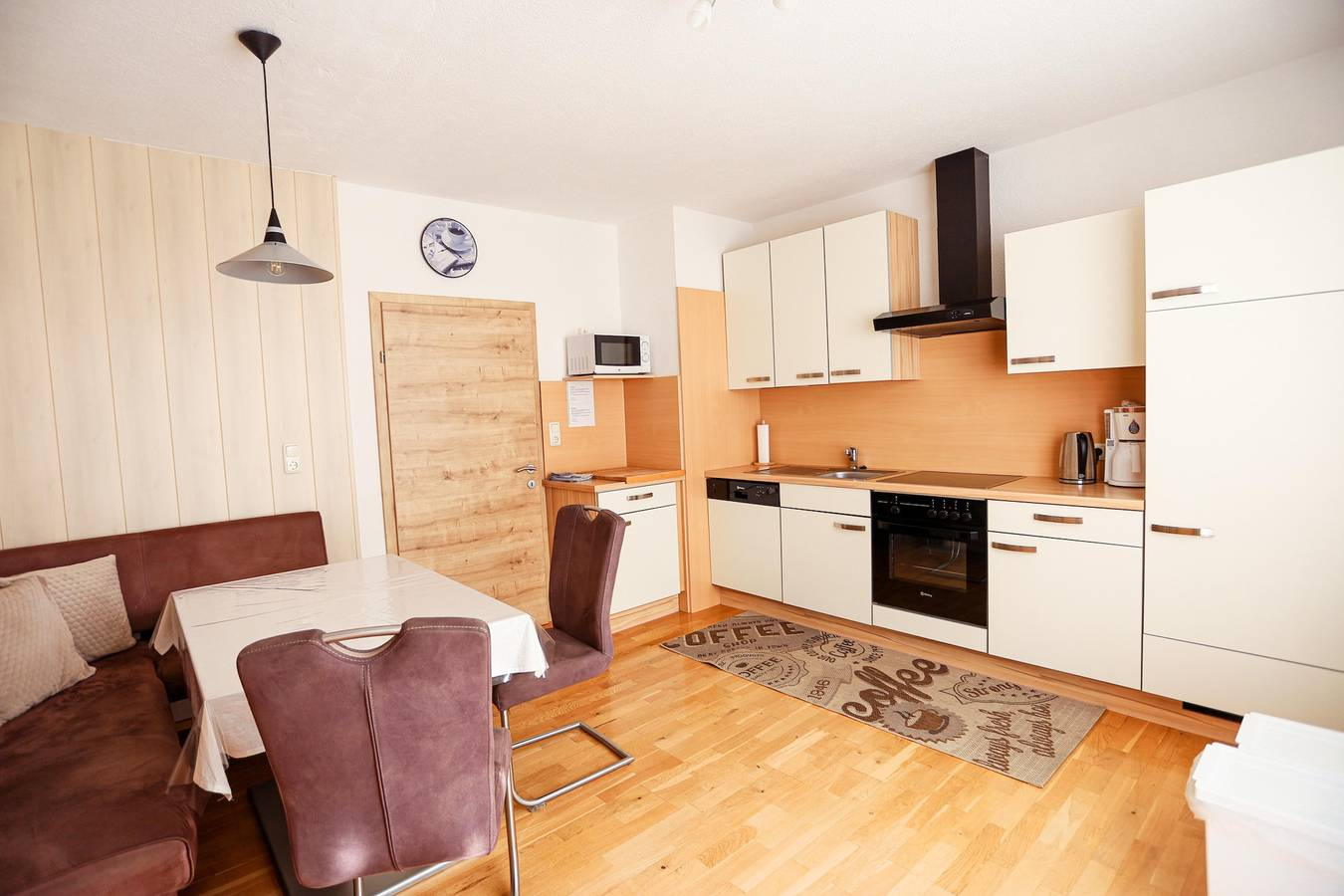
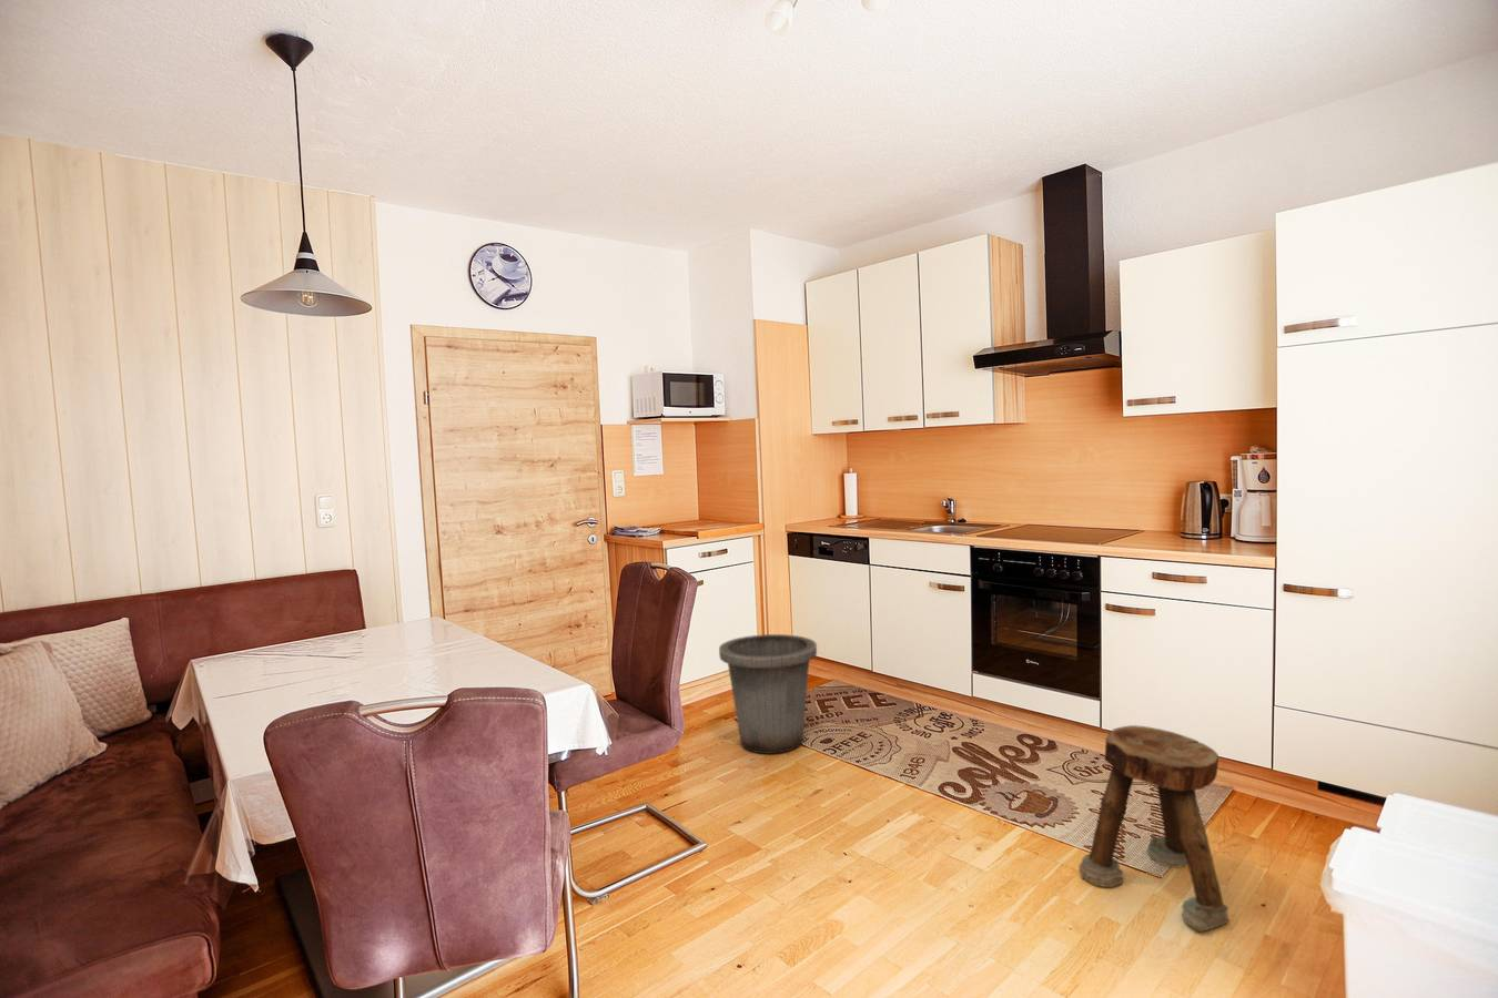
+ trash can [718,633,818,755]
+ stool [1078,724,1230,932]
